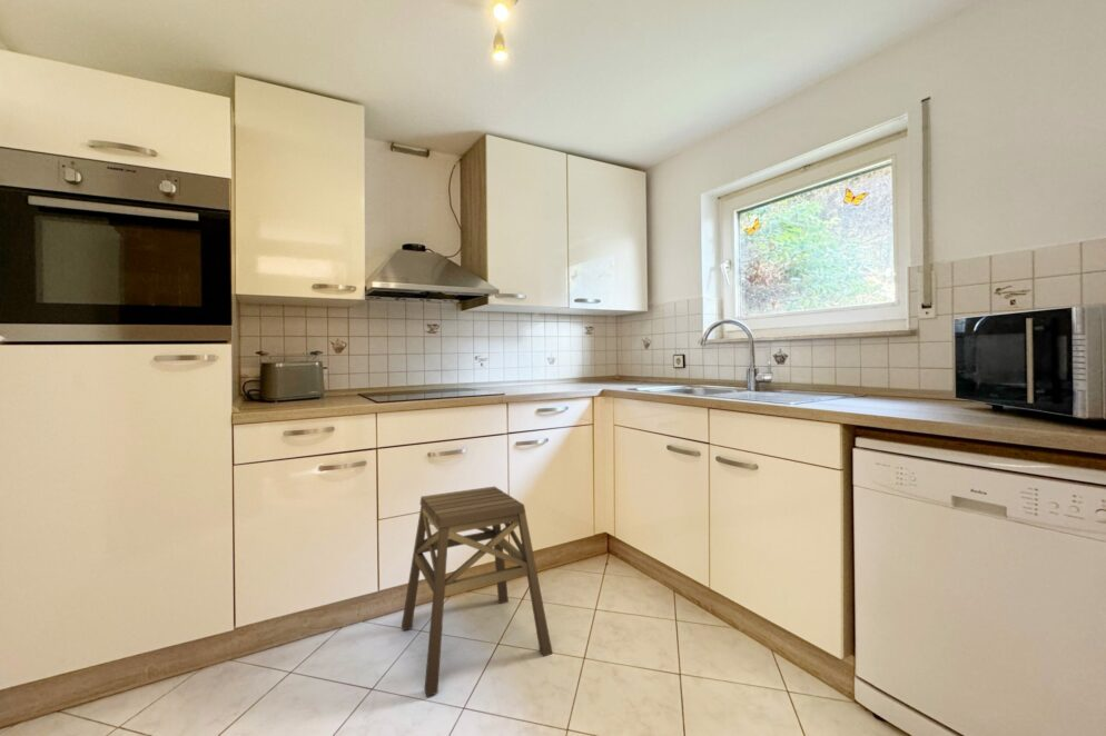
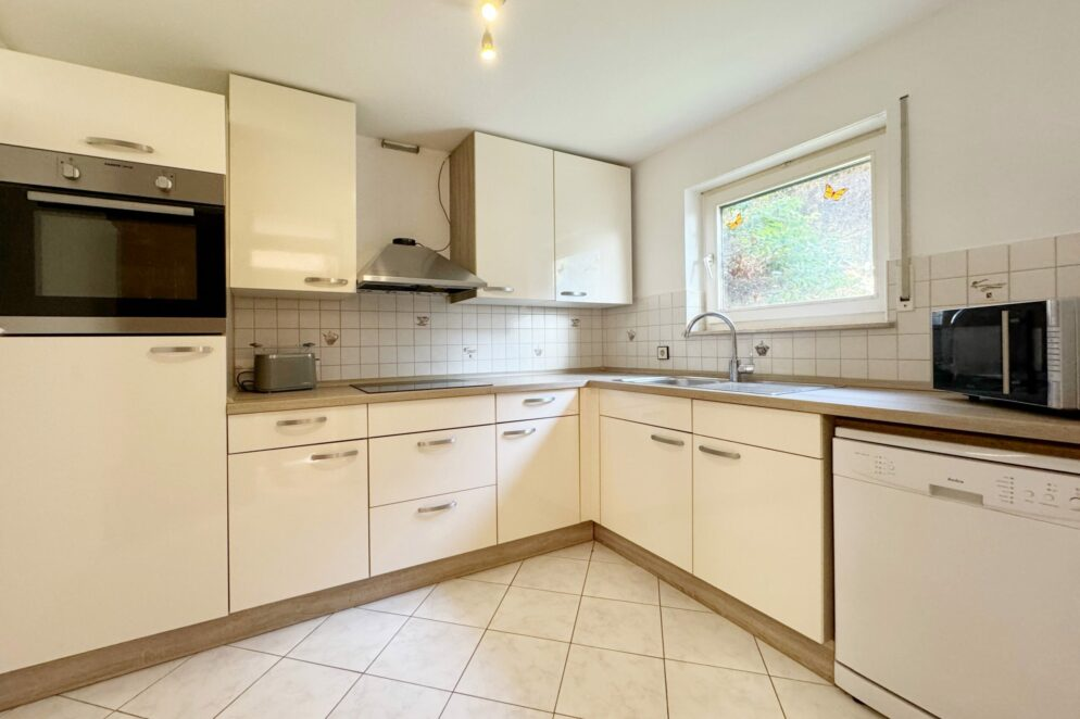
- stool [401,485,554,697]
